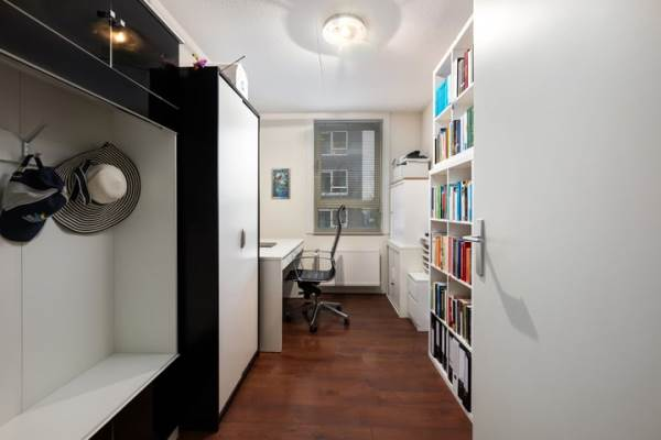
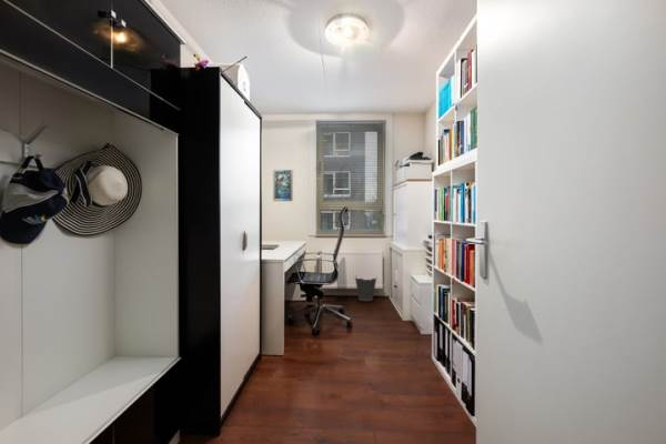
+ wastebasket [354,276,379,302]
